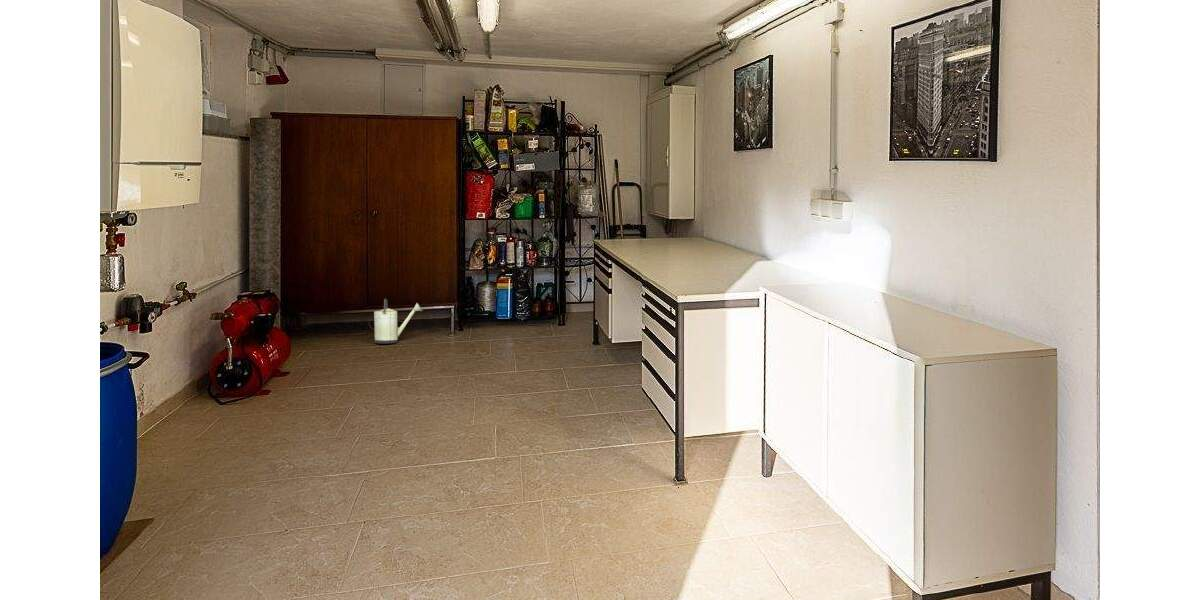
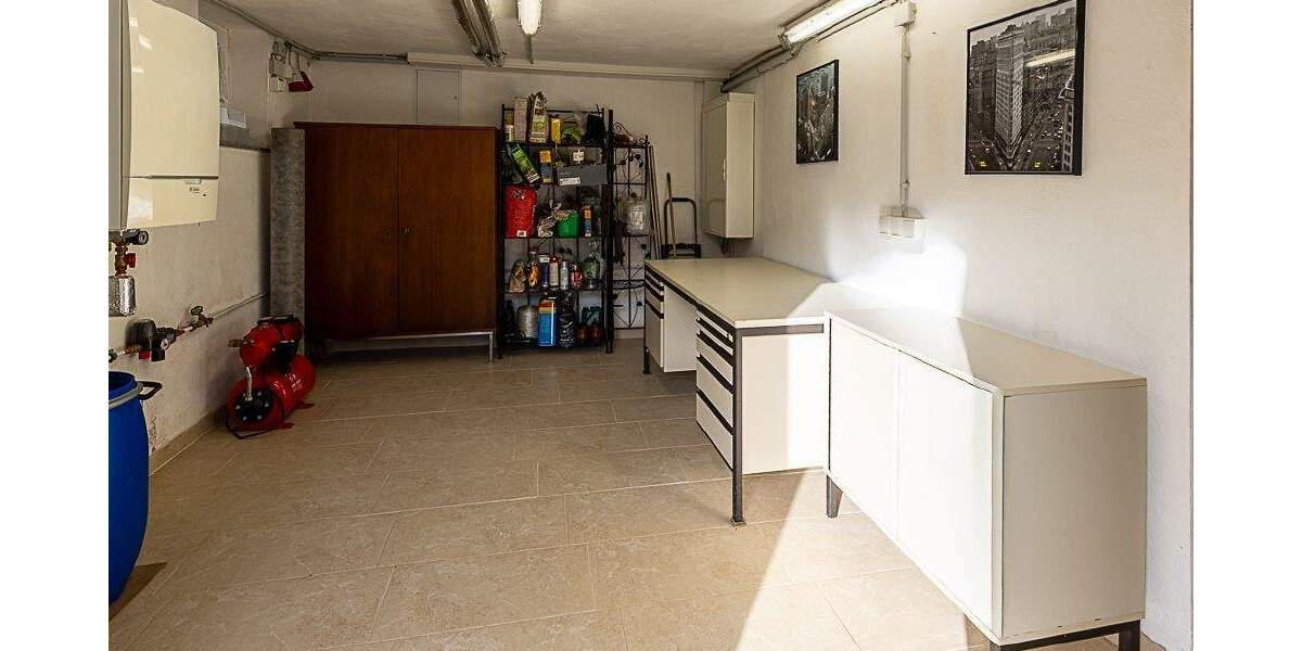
- watering can [368,298,424,344]
